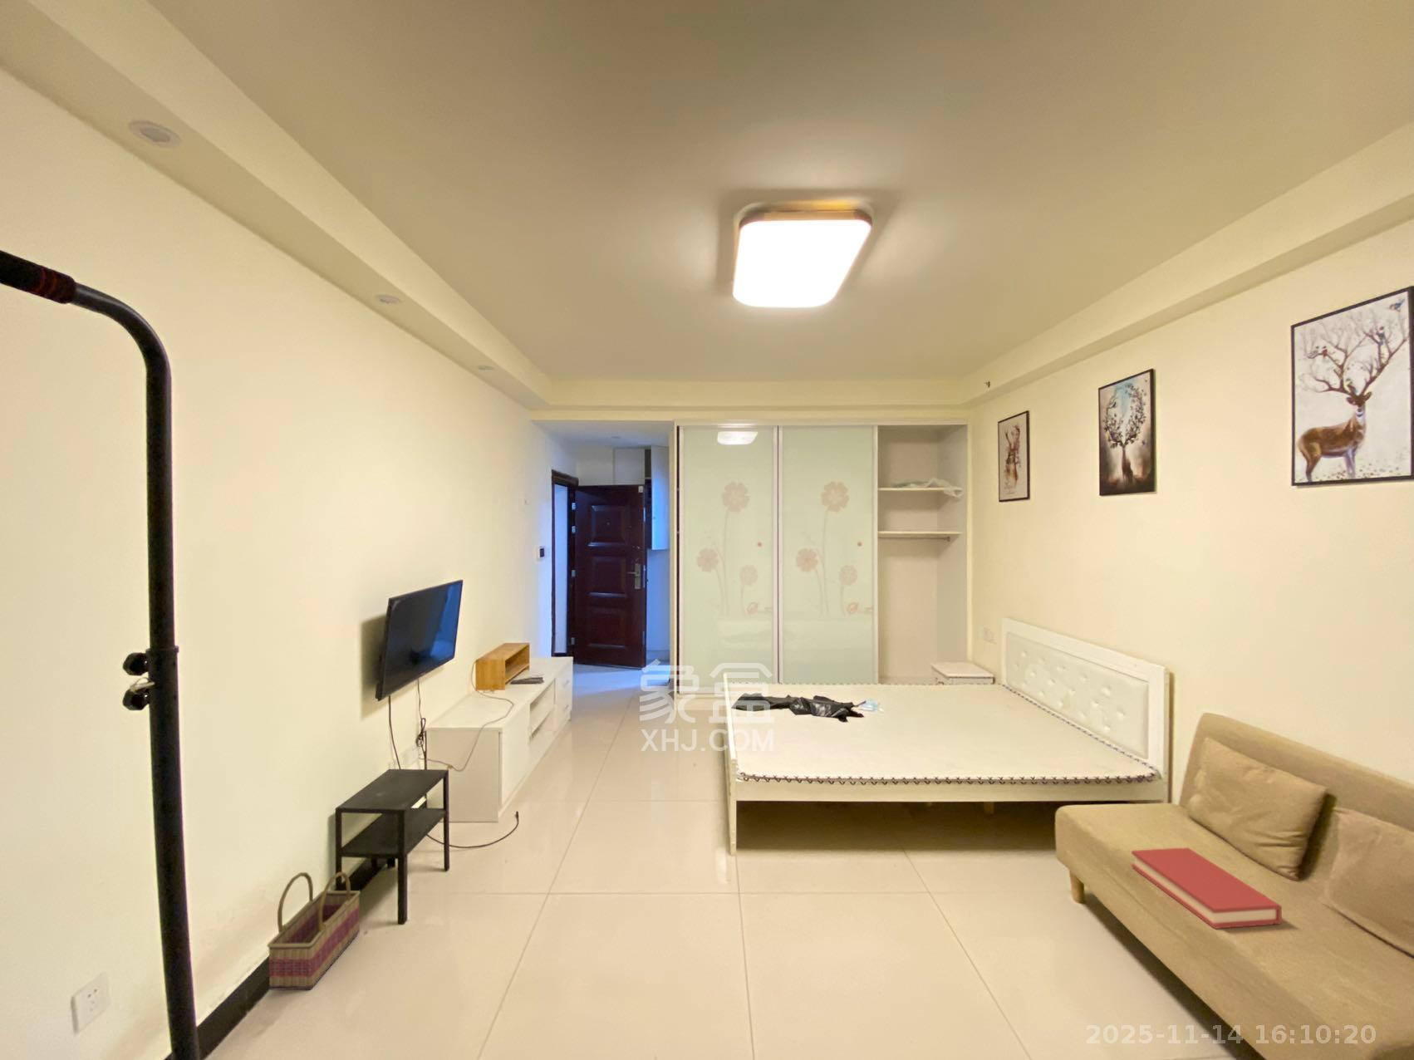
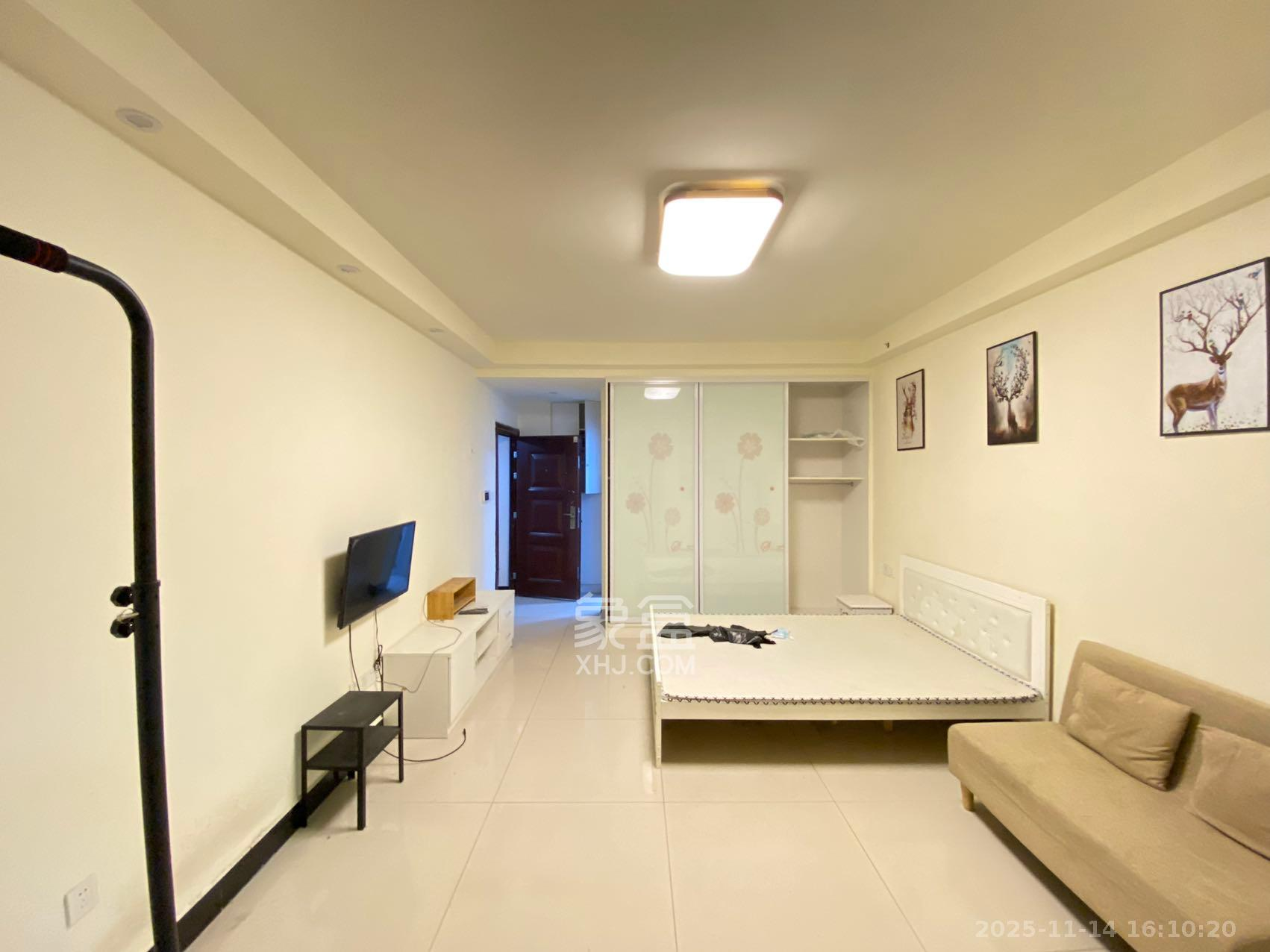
- hardback book [1131,846,1283,930]
- basket [266,872,362,991]
